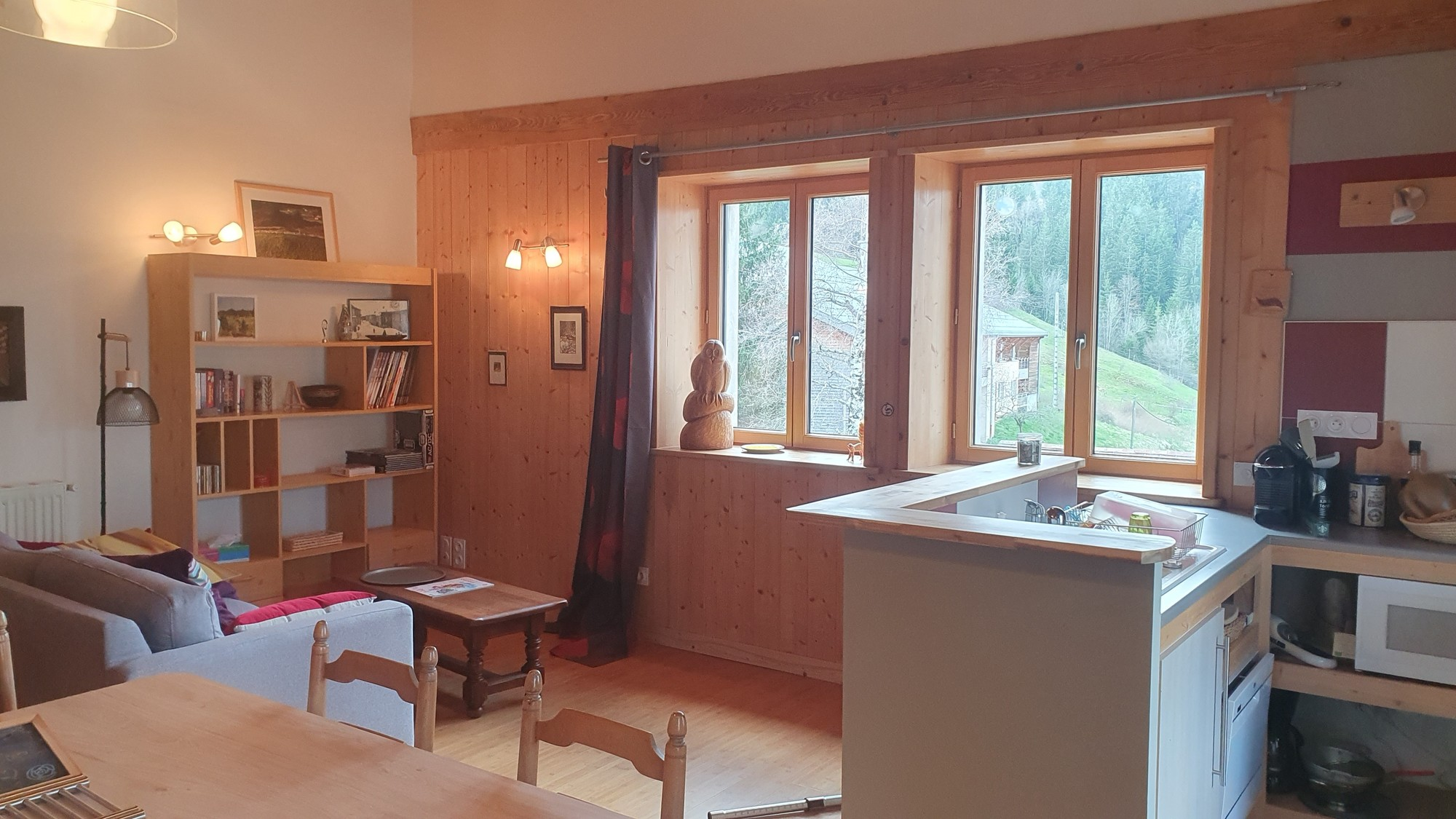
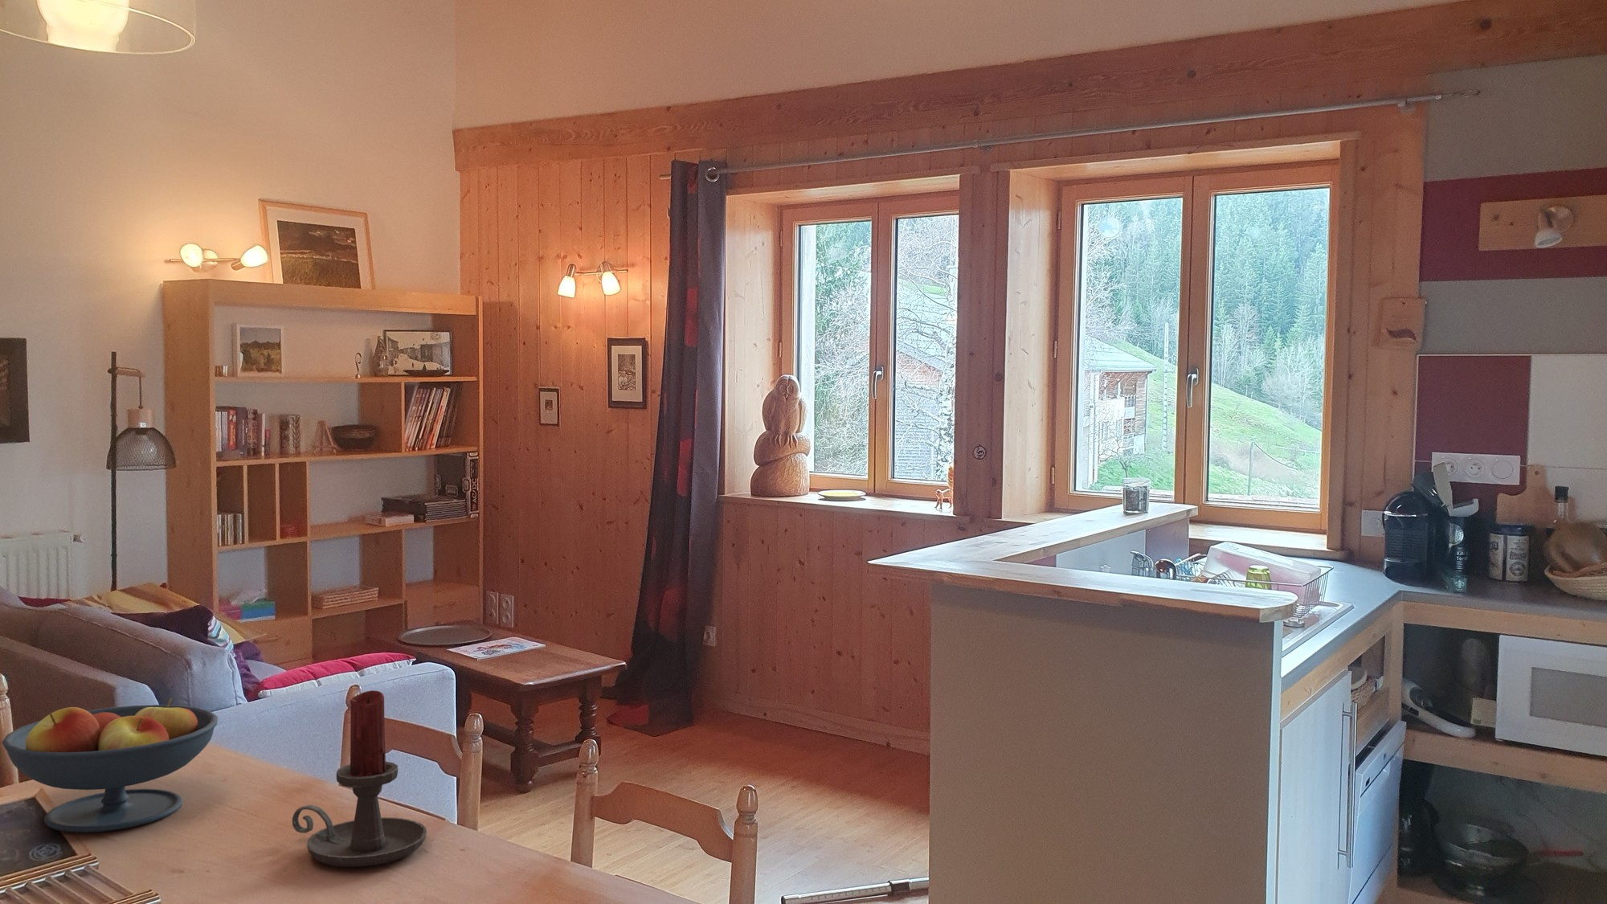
+ fruit bowl [1,698,219,833]
+ candle holder [291,690,427,868]
